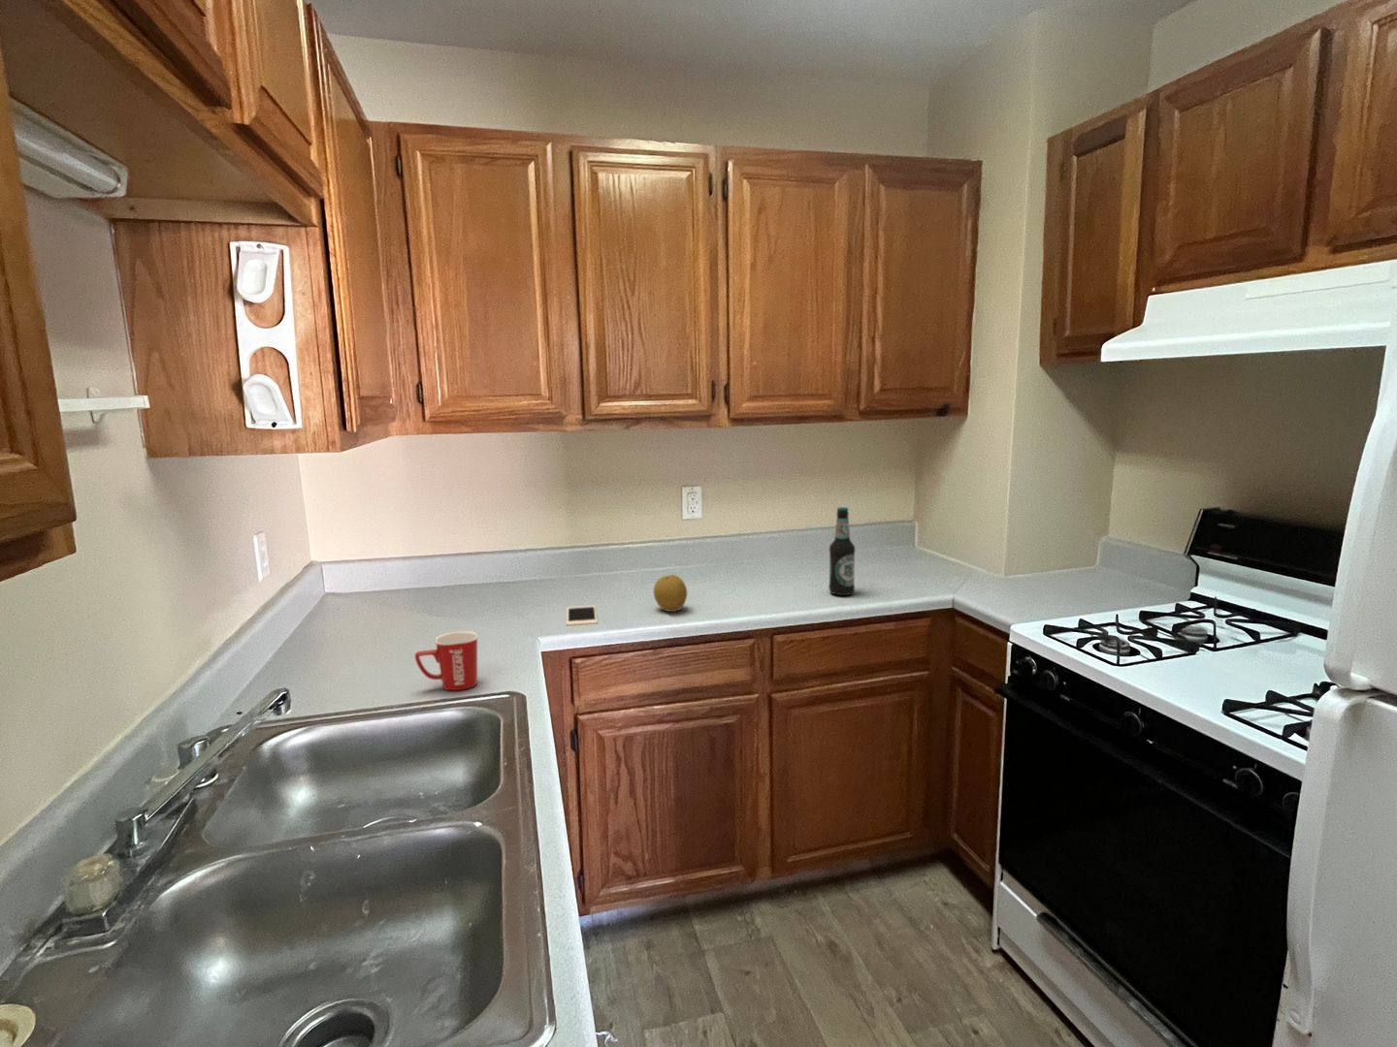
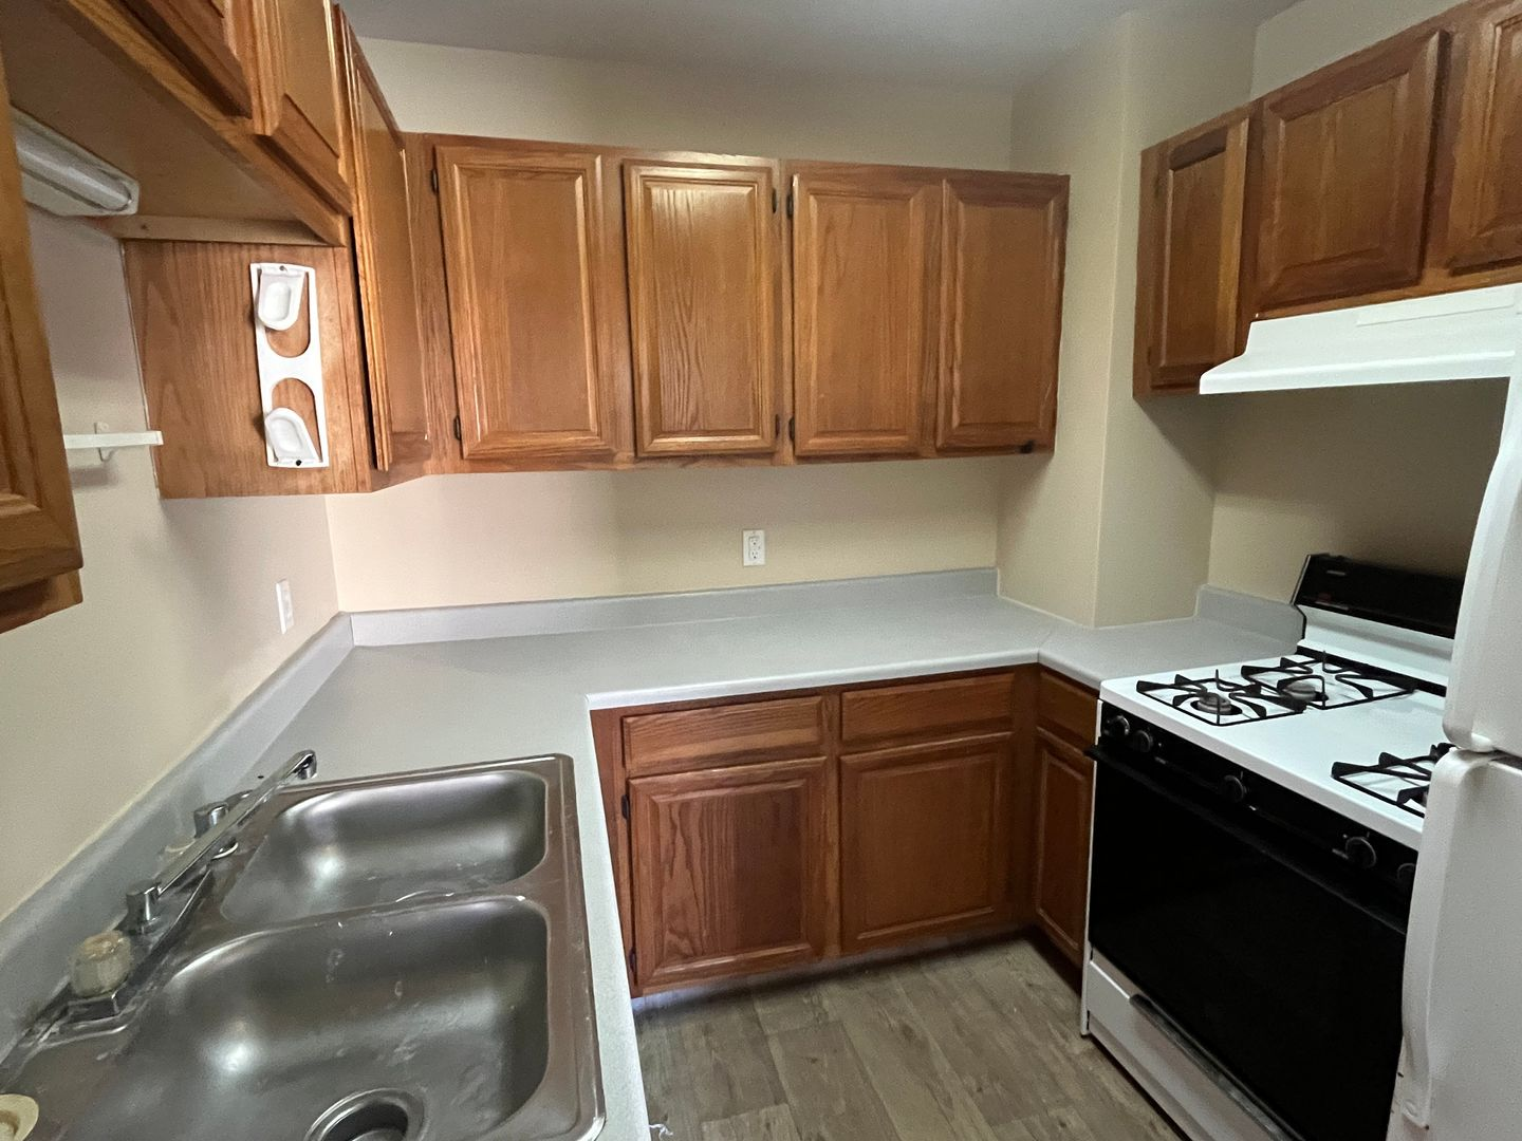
- cell phone [565,605,598,627]
- bottle [827,506,856,596]
- fruit [653,574,688,613]
- mug [415,630,479,691]
